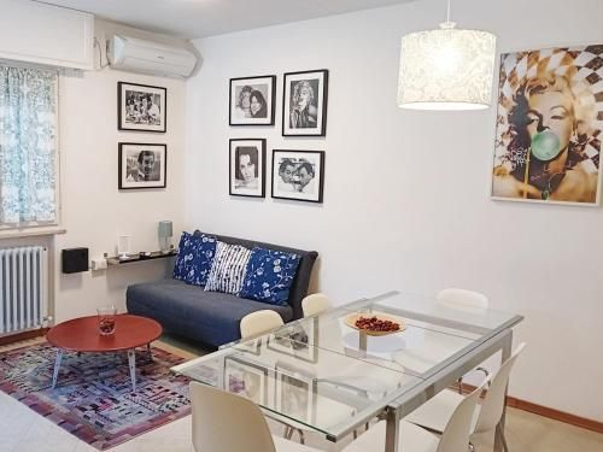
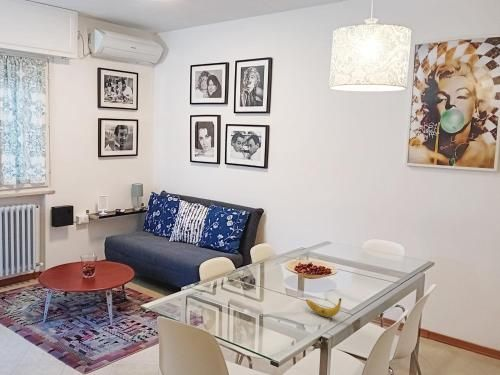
+ banana [305,297,342,318]
